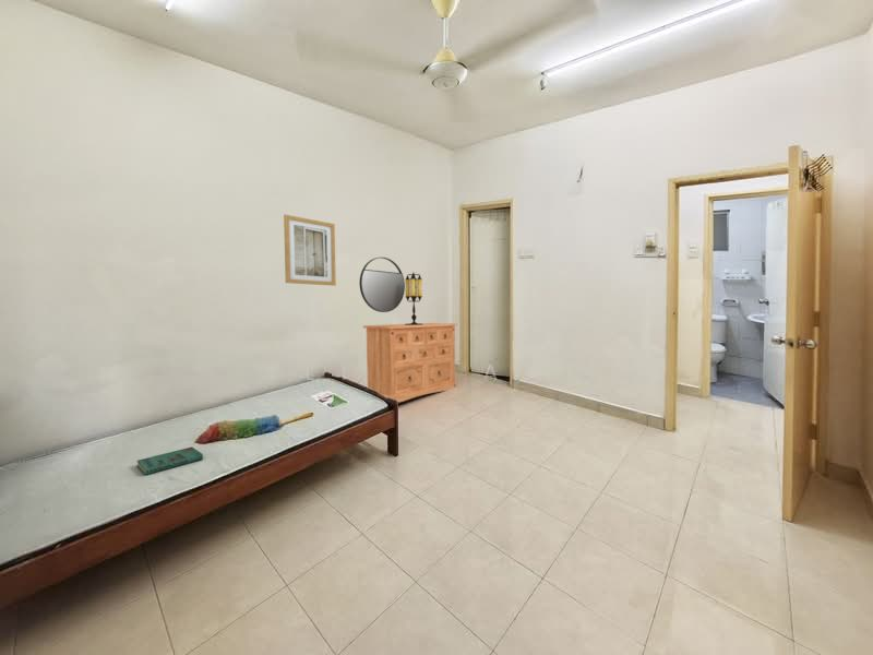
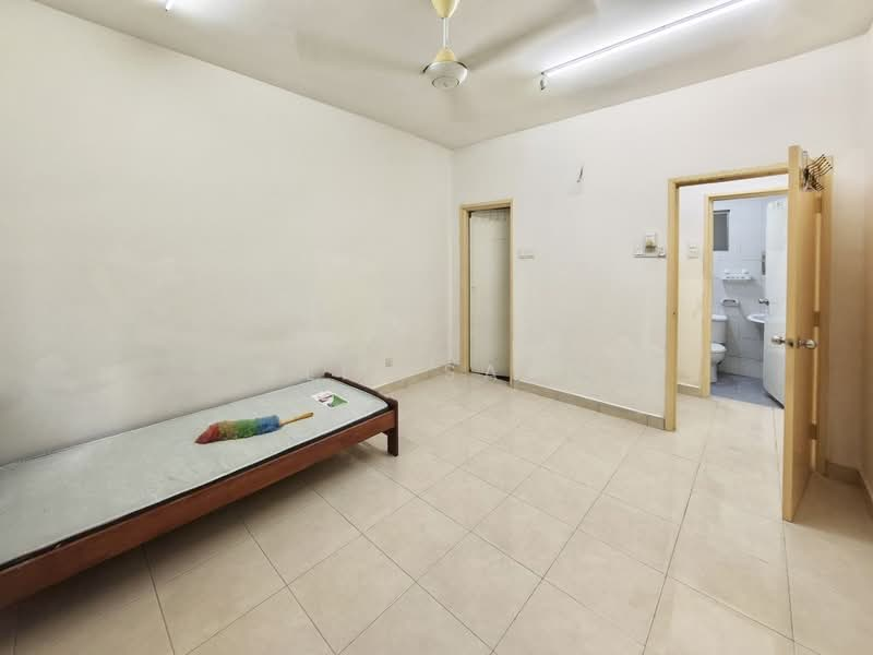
- dresser [362,322,458,404]
- book [136,445,204,476]
- home mirror [358,257,406,313]
- table lamp [404,272,423,325]
- wall art [283,214,337,287]
